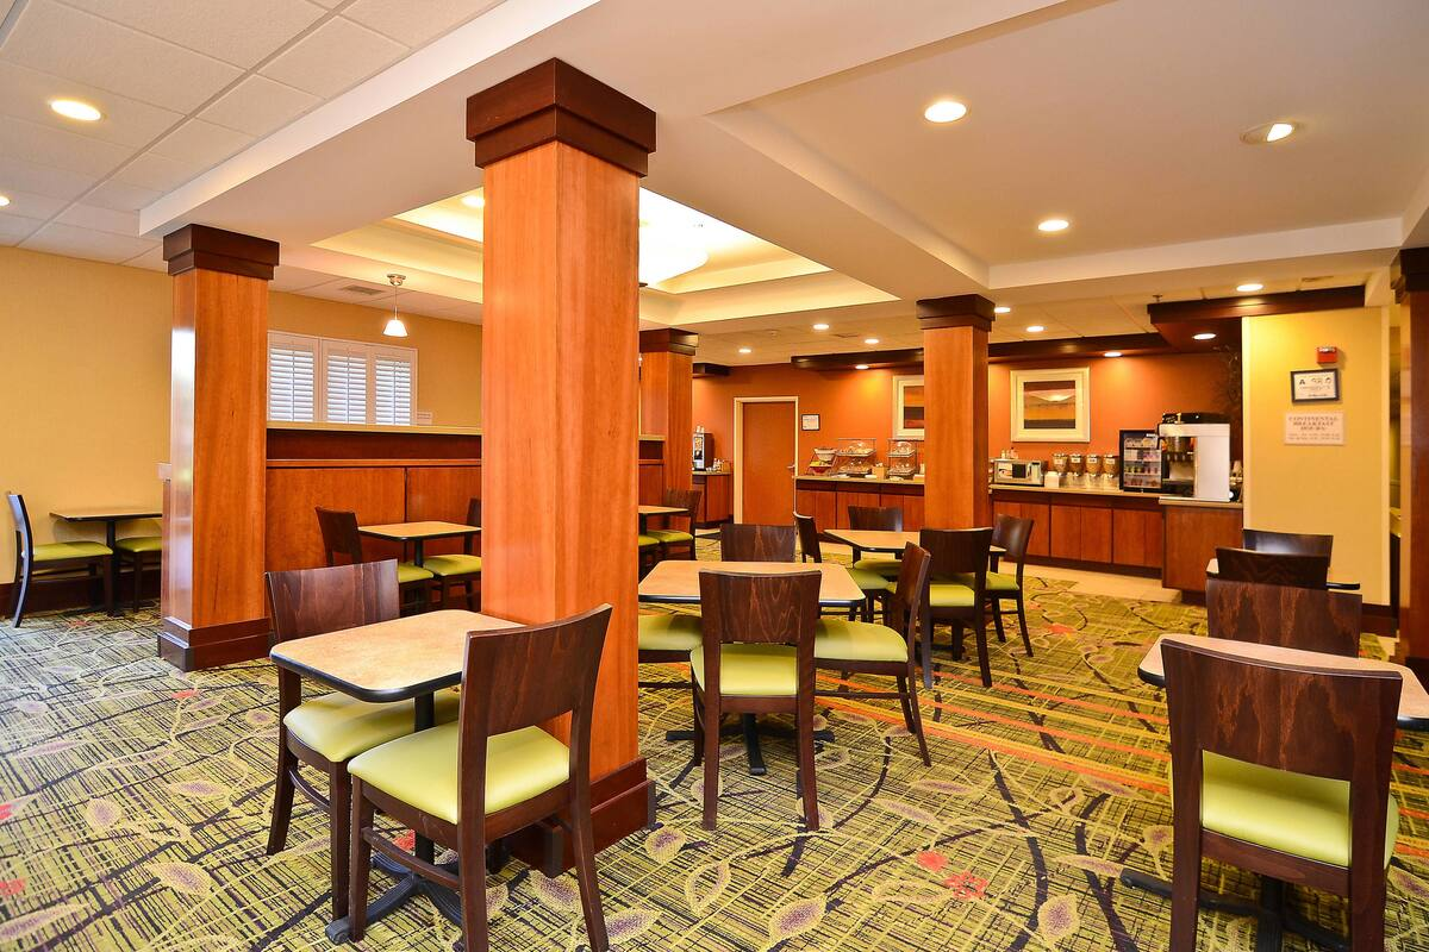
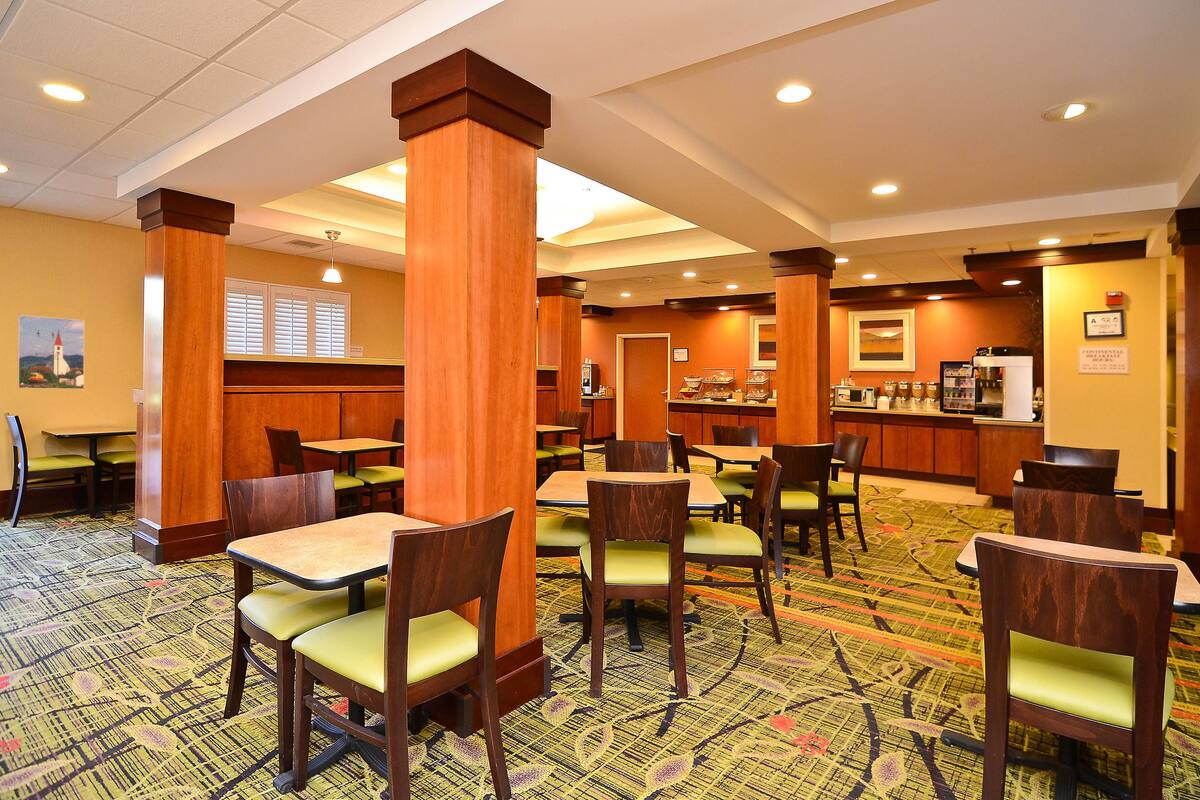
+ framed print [17,314,85,390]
